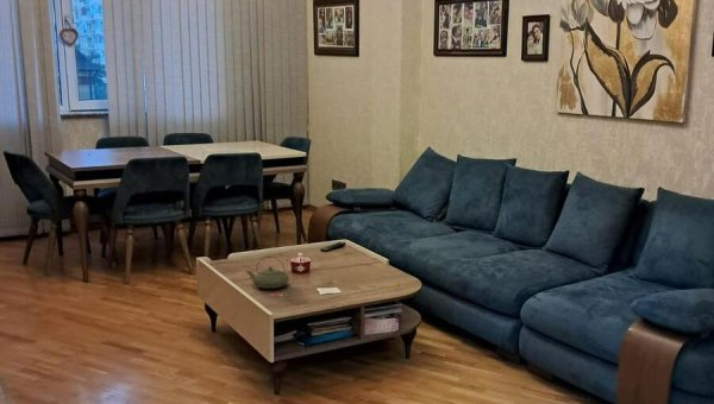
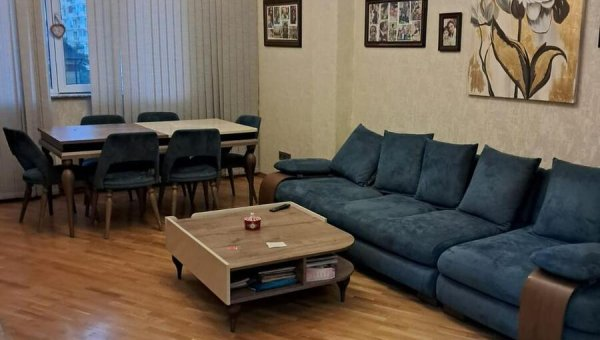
- teapot [246,255,290,290]
